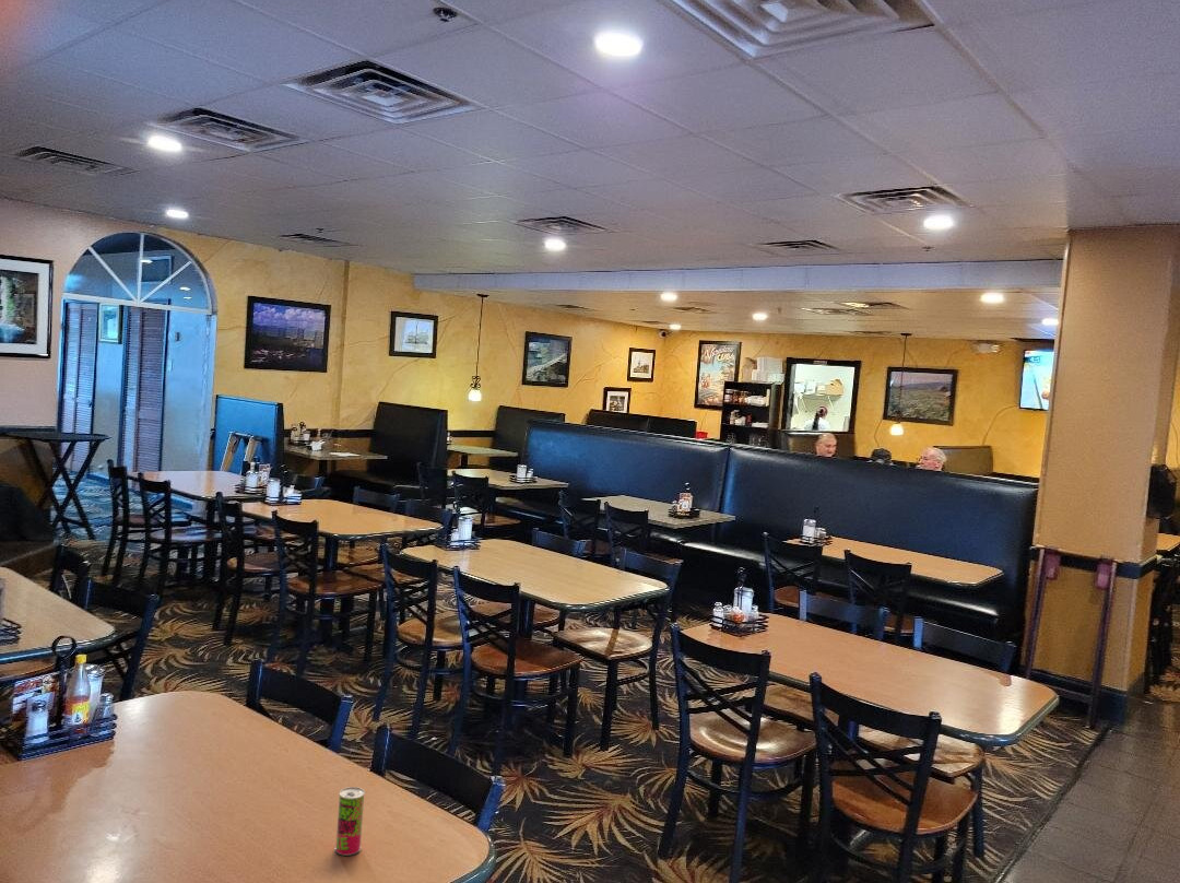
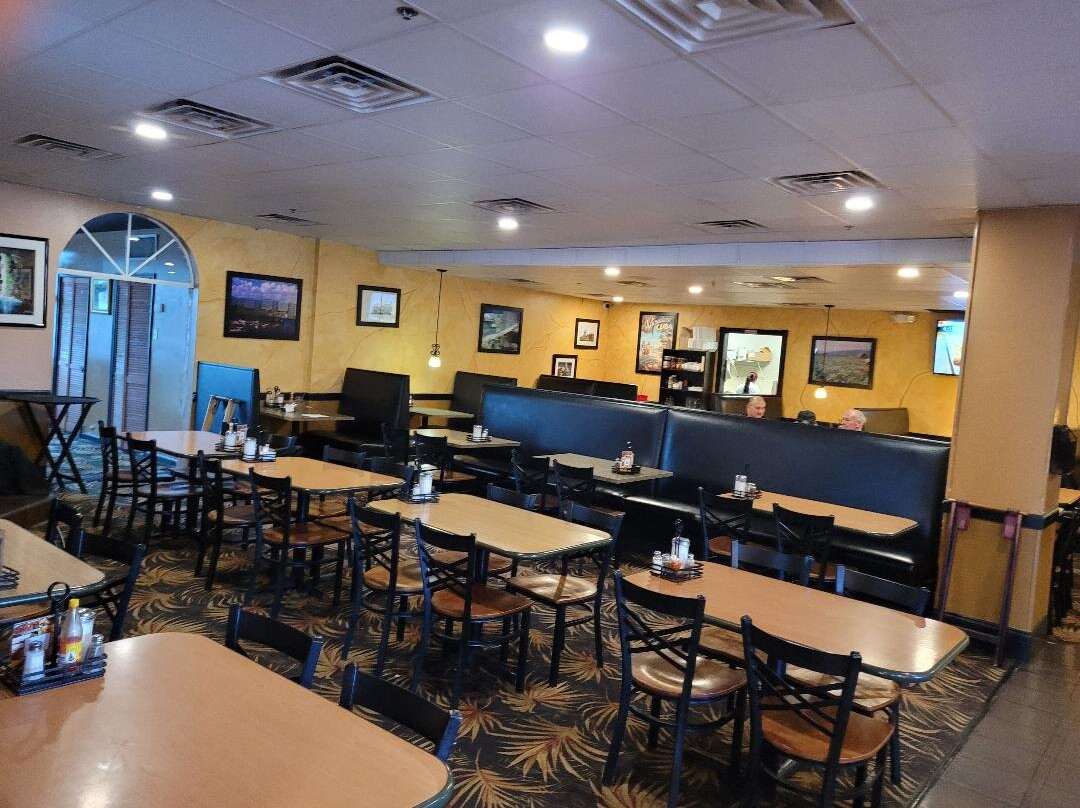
- beverage can [334,786,366,857]
